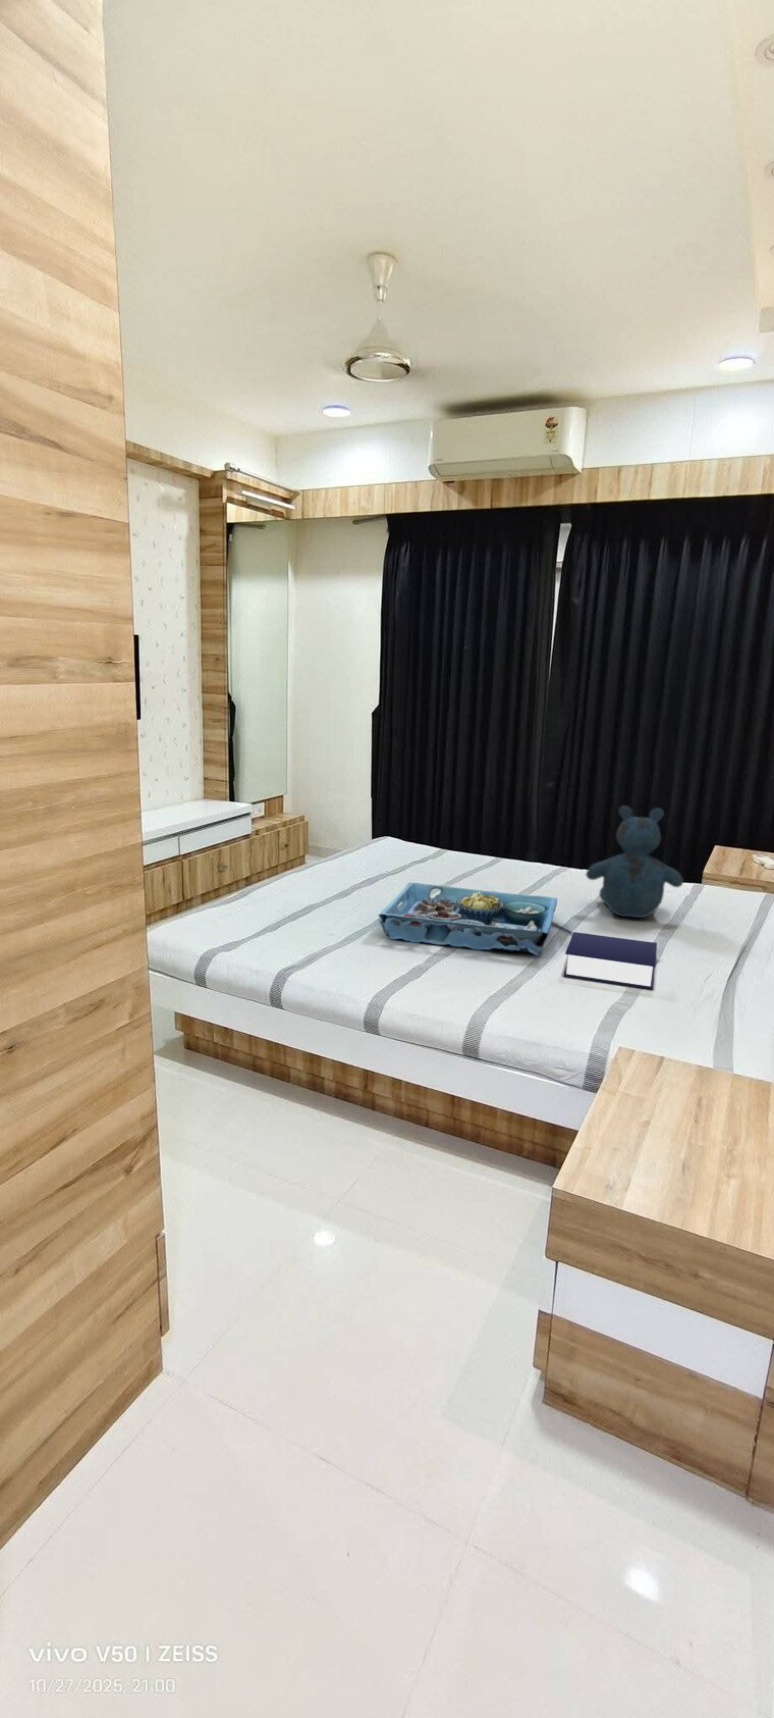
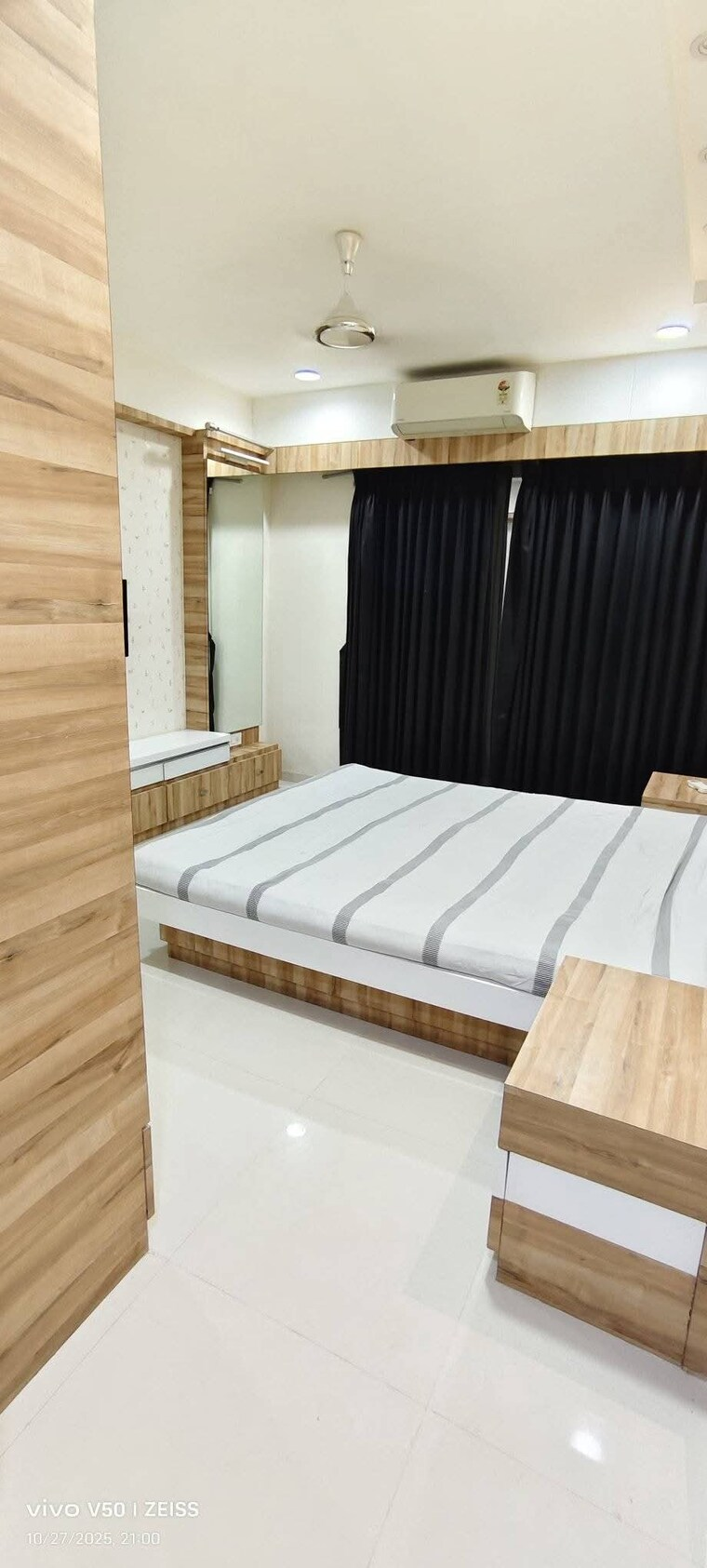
- teddy bear [585,804,684,918]
- book [563,931,658,990]
- serving tray [378,882,558,958]
